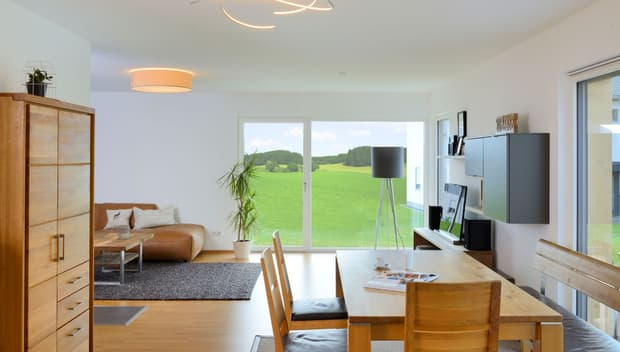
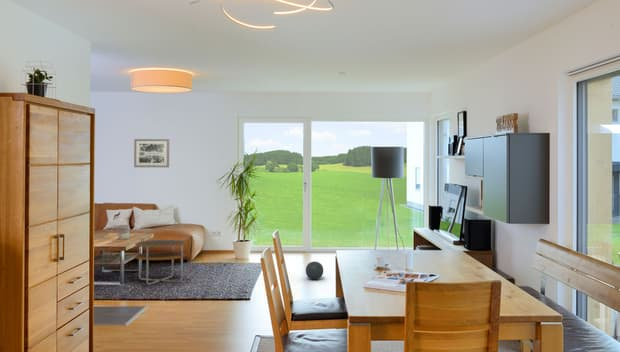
+ wall art [133,138,170,168]
+ side table [134,239,187,286]
+ ball [305,261,324,281]
